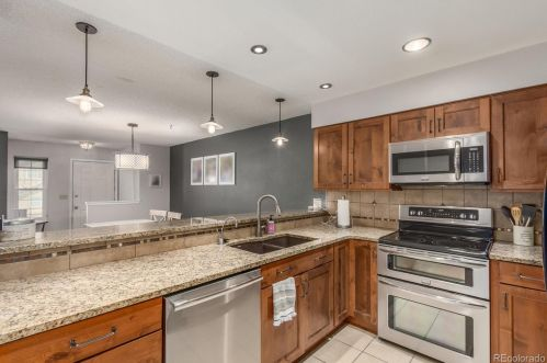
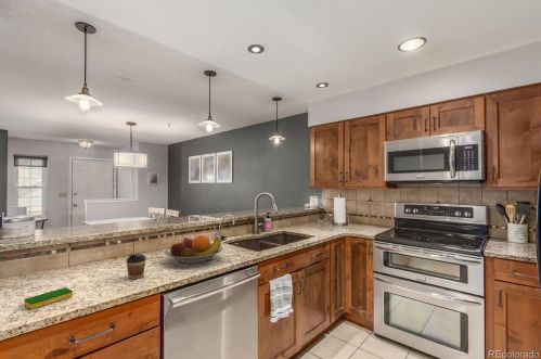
+ dish sponge [23,286,74,310]
+ fruit bowl [164,234,223,265]
+ coffee cup [125,253,147,280]
